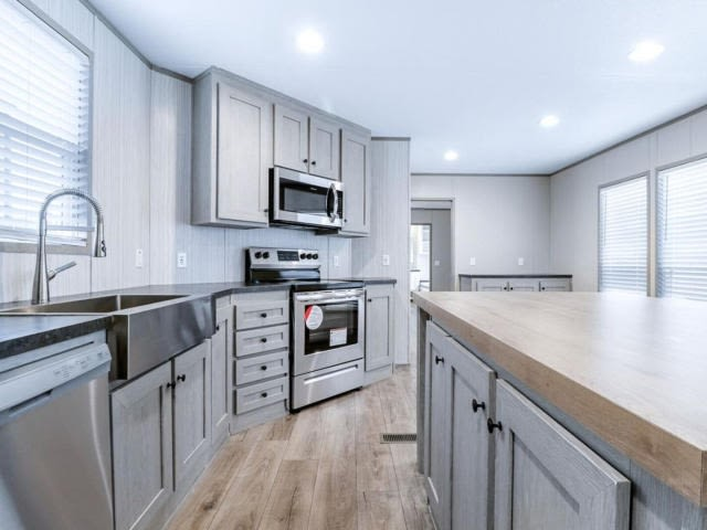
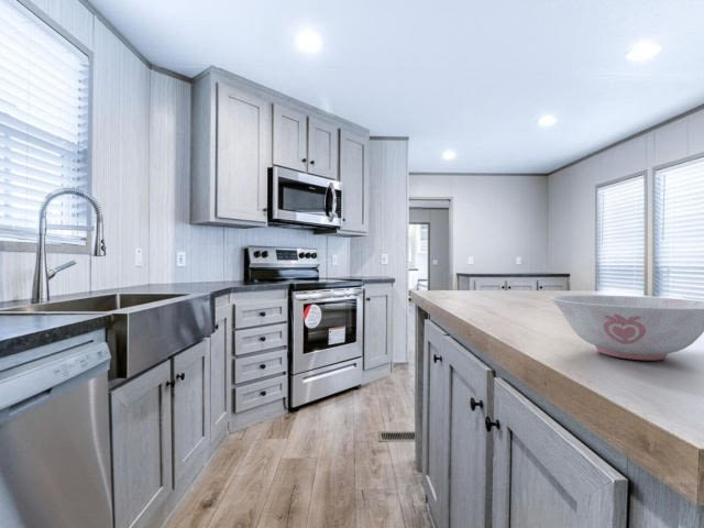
+ bowl [549,294,704,361]
